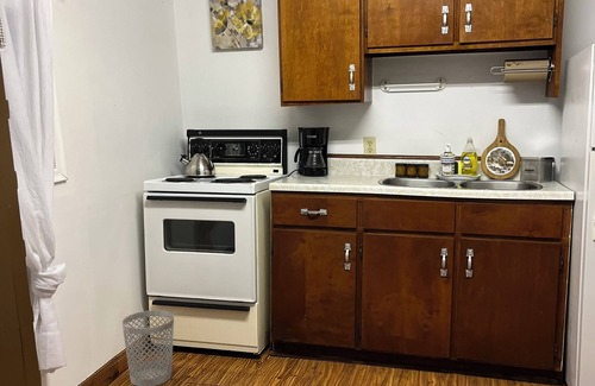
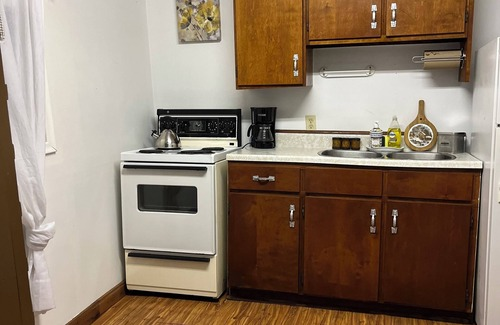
- wastebasket [121,309,175,386]
